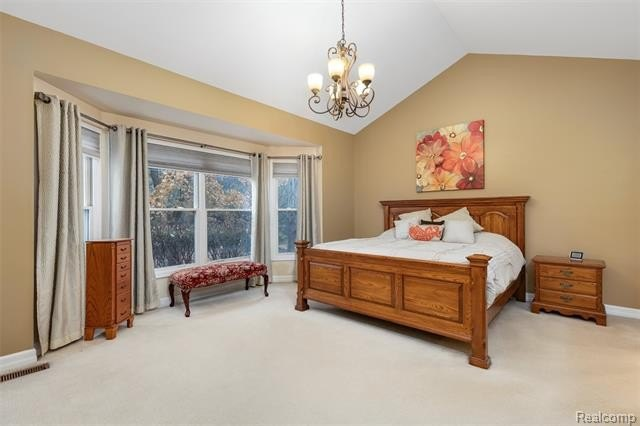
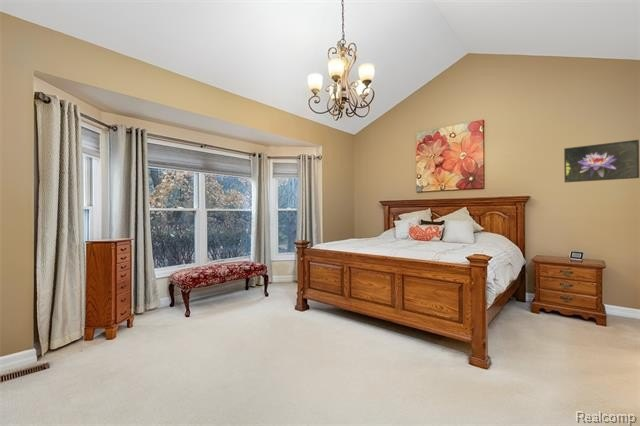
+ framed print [563,139,640,183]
